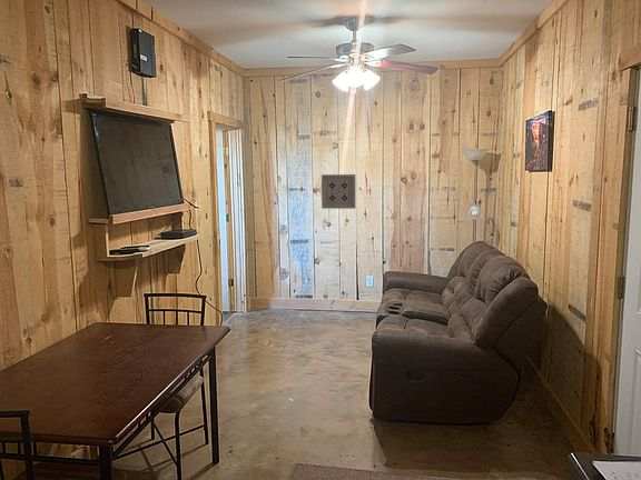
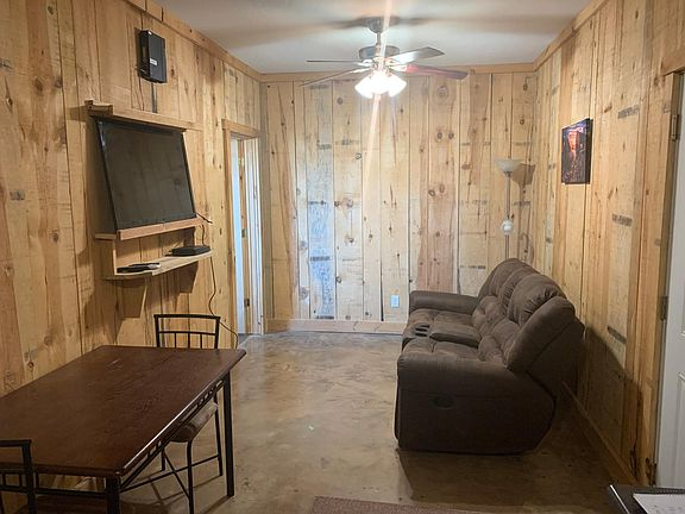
- wall art [320,173,357,210]
